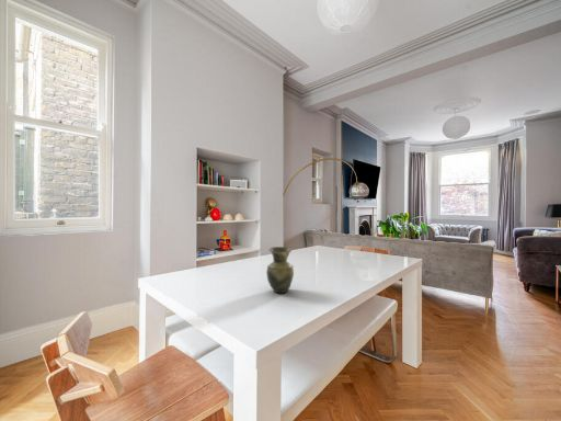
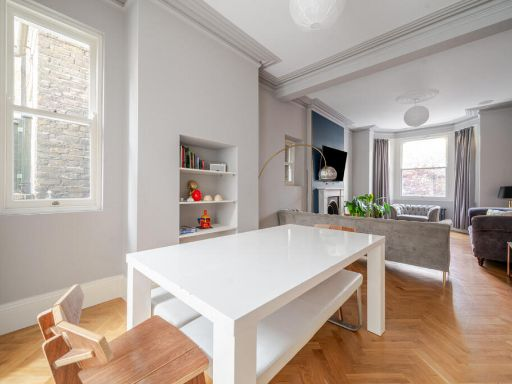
- vase [265,246,295,294]
